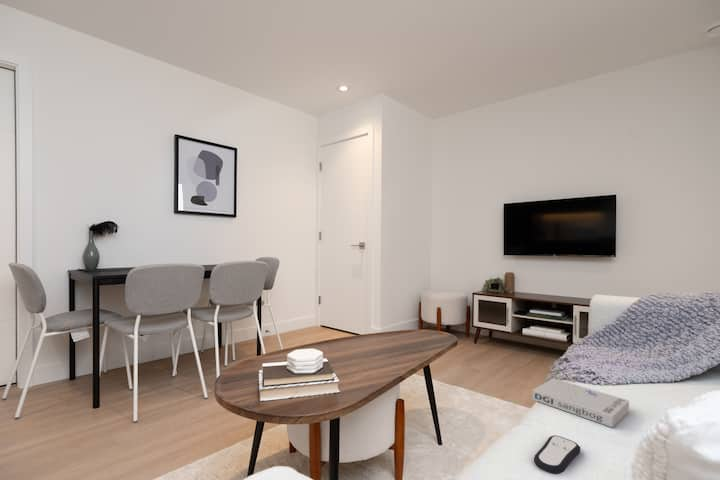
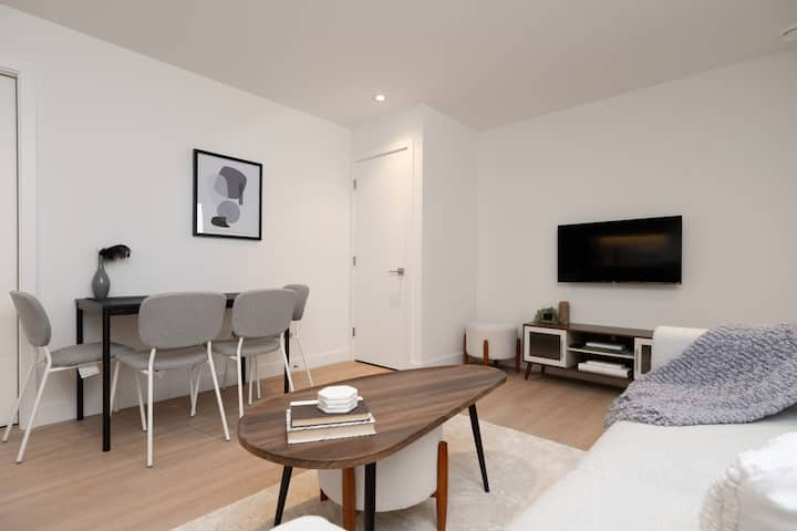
- book [531,377,630,429]
- remote control [533,434,581,475]
